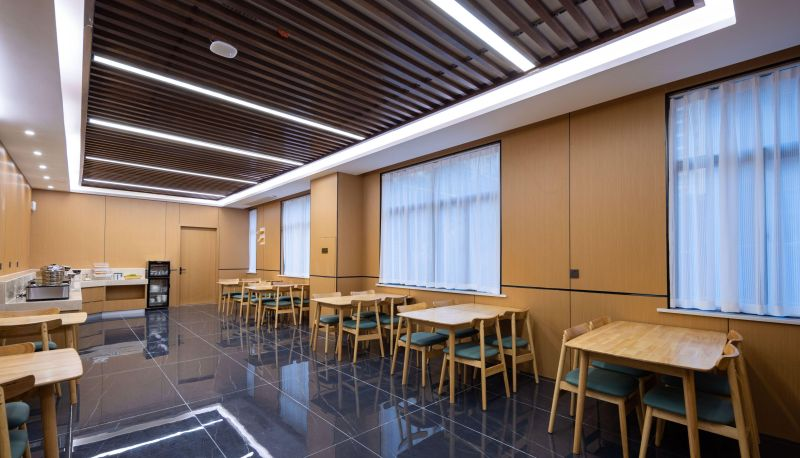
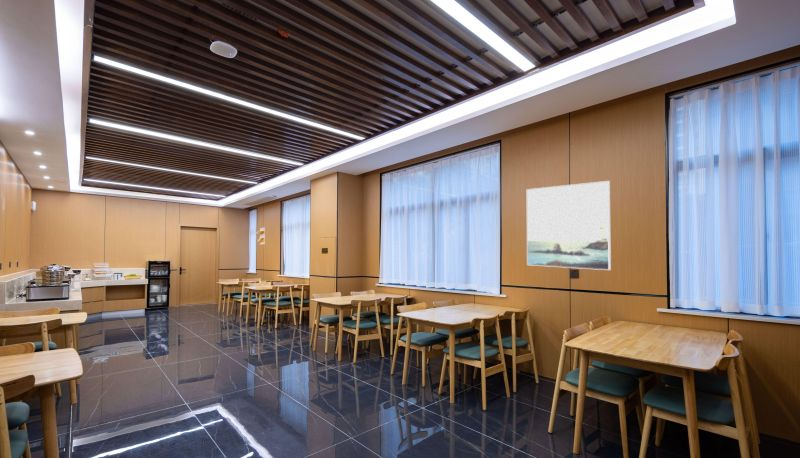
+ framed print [526,180,612,271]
